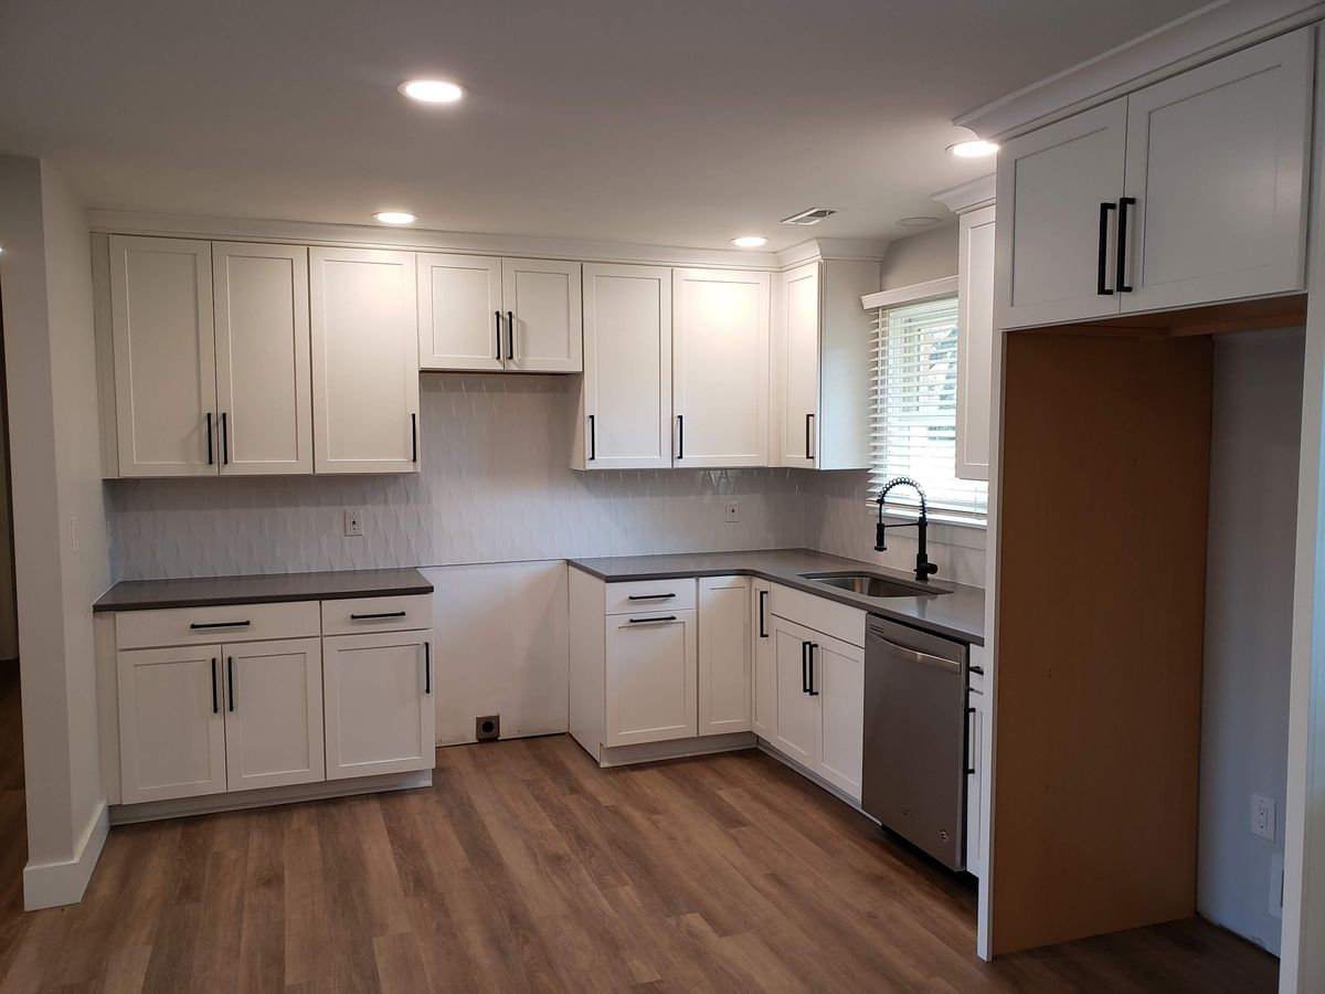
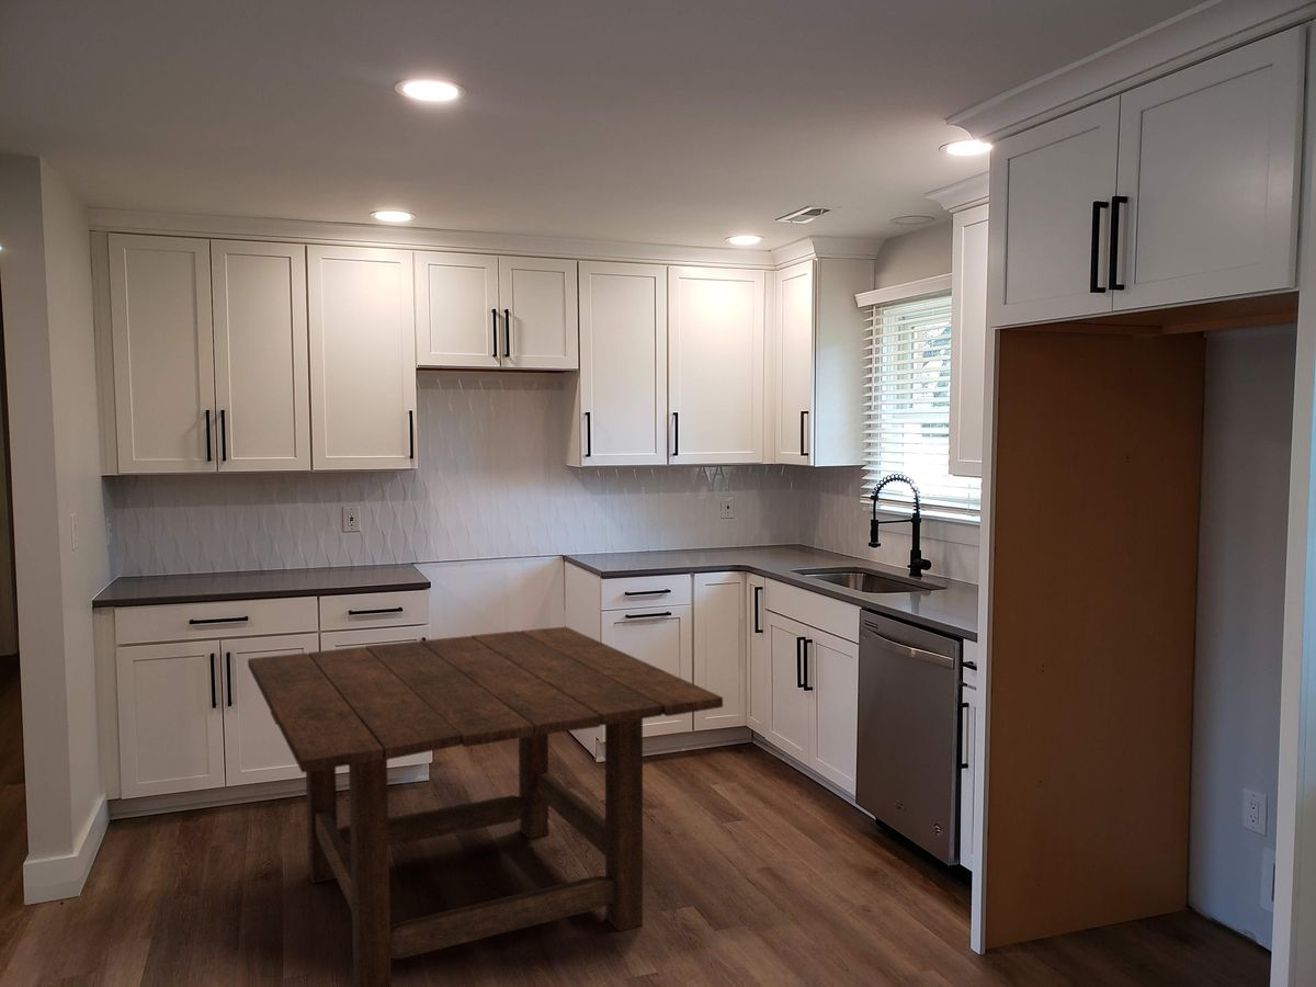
+ dining table [247,626,724,987]
